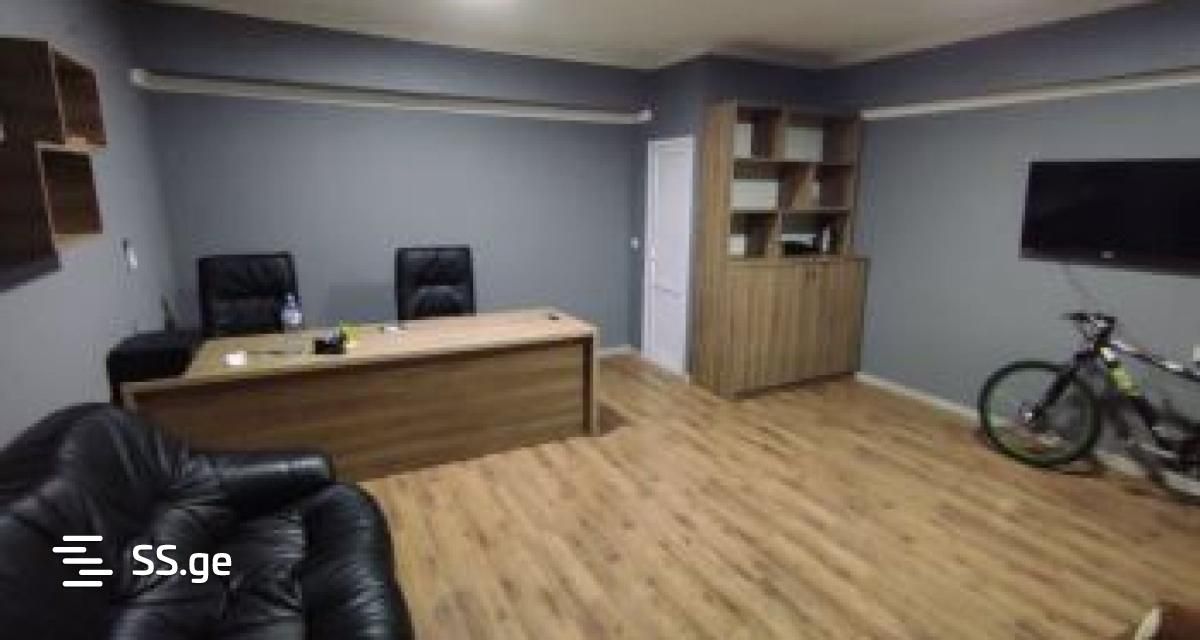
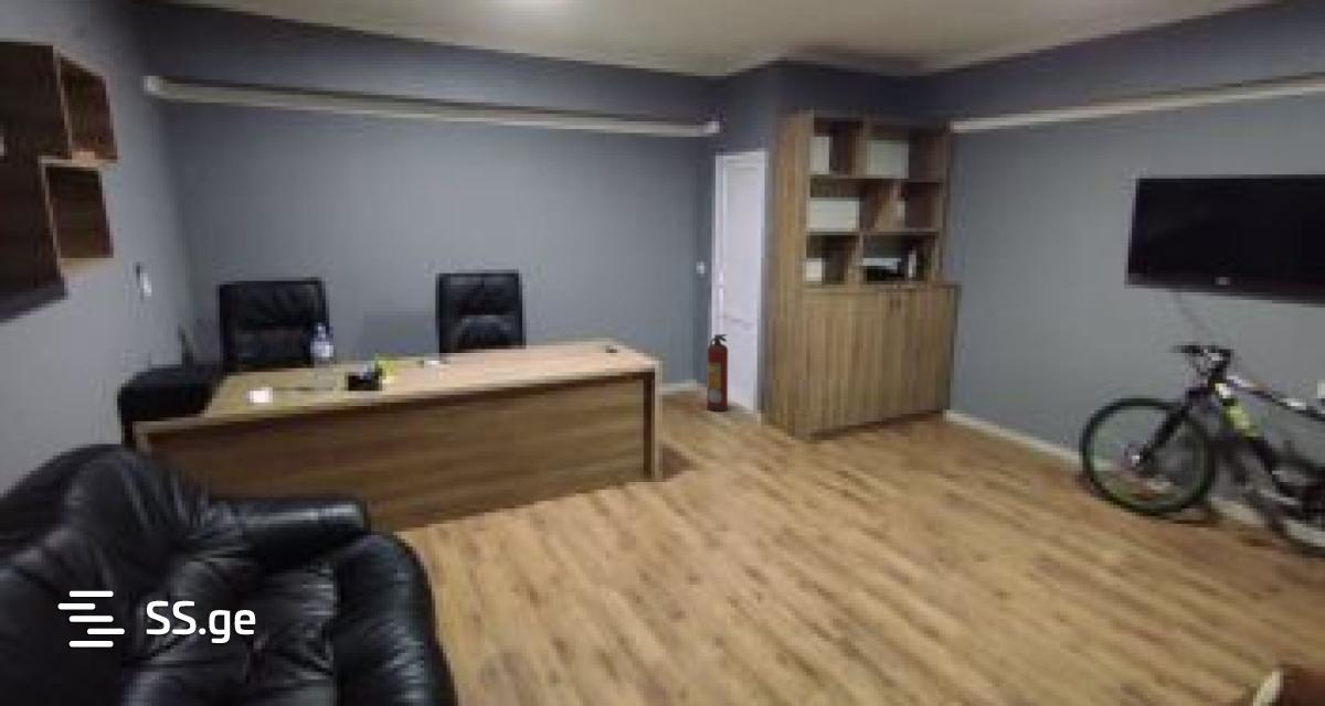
+ fire extinguisher [706,333,729,413]
